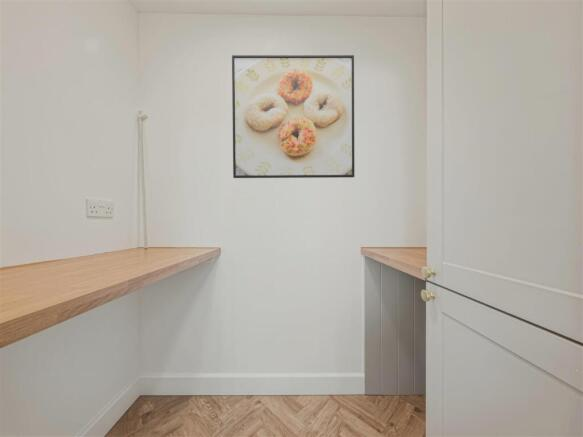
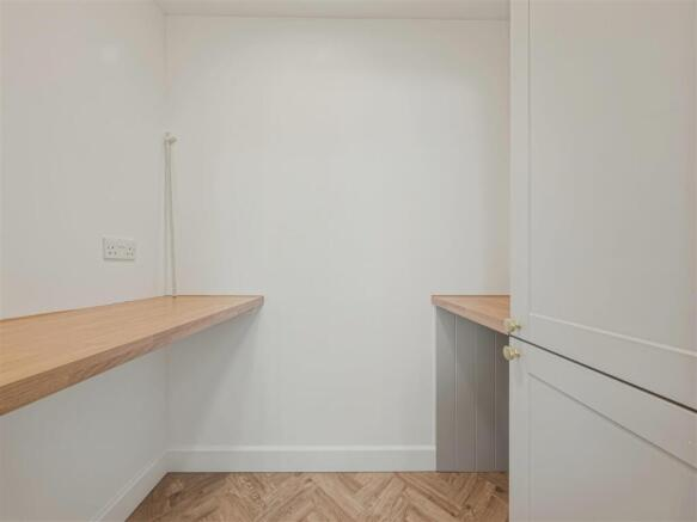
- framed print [231,54,356,179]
